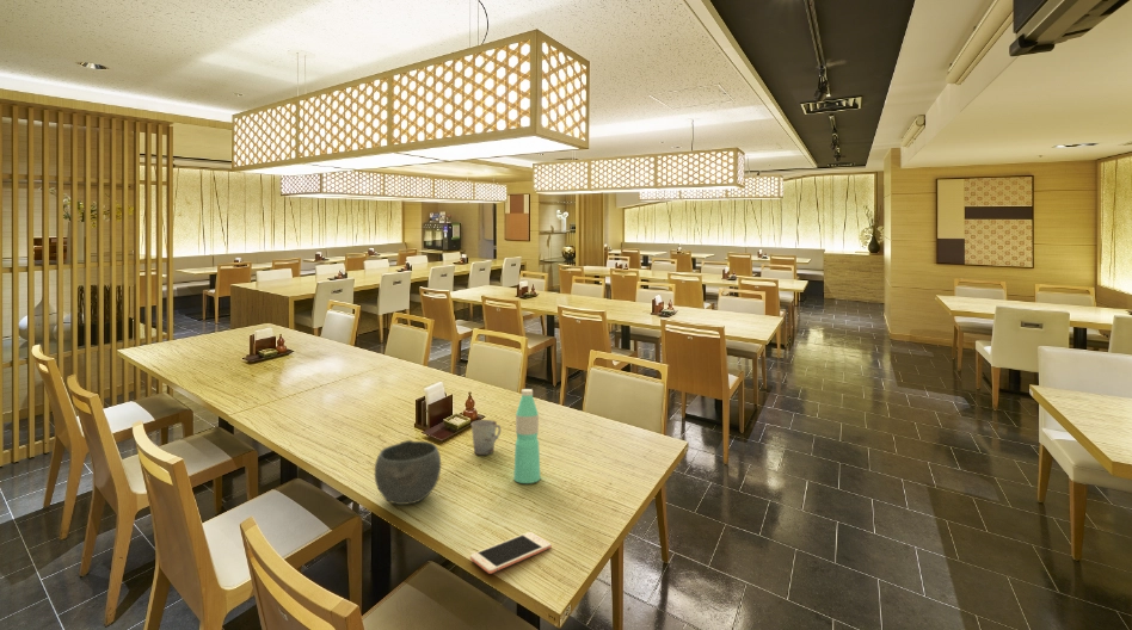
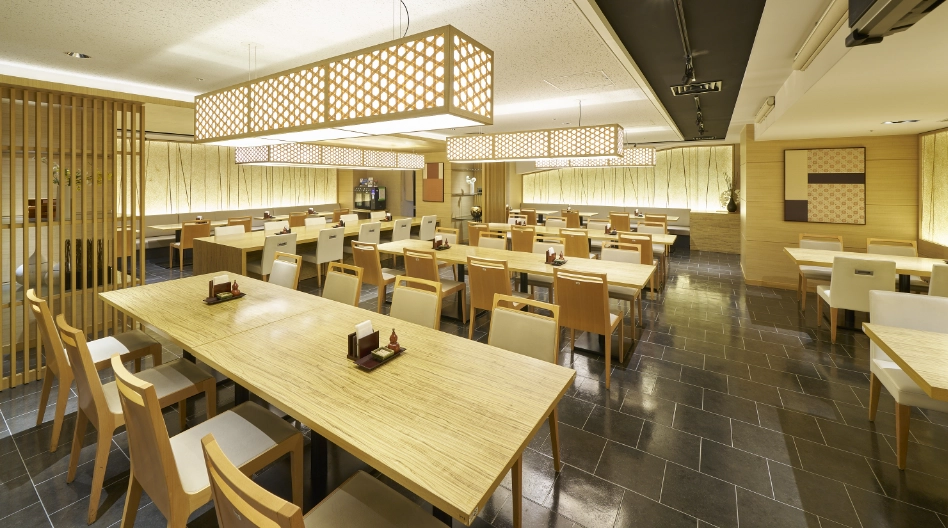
- cell phone [469,531,553,575]
- cup [470,419,502,456]
- bowl [374,439,442,506]
- water bottle [512,388,542,484]
